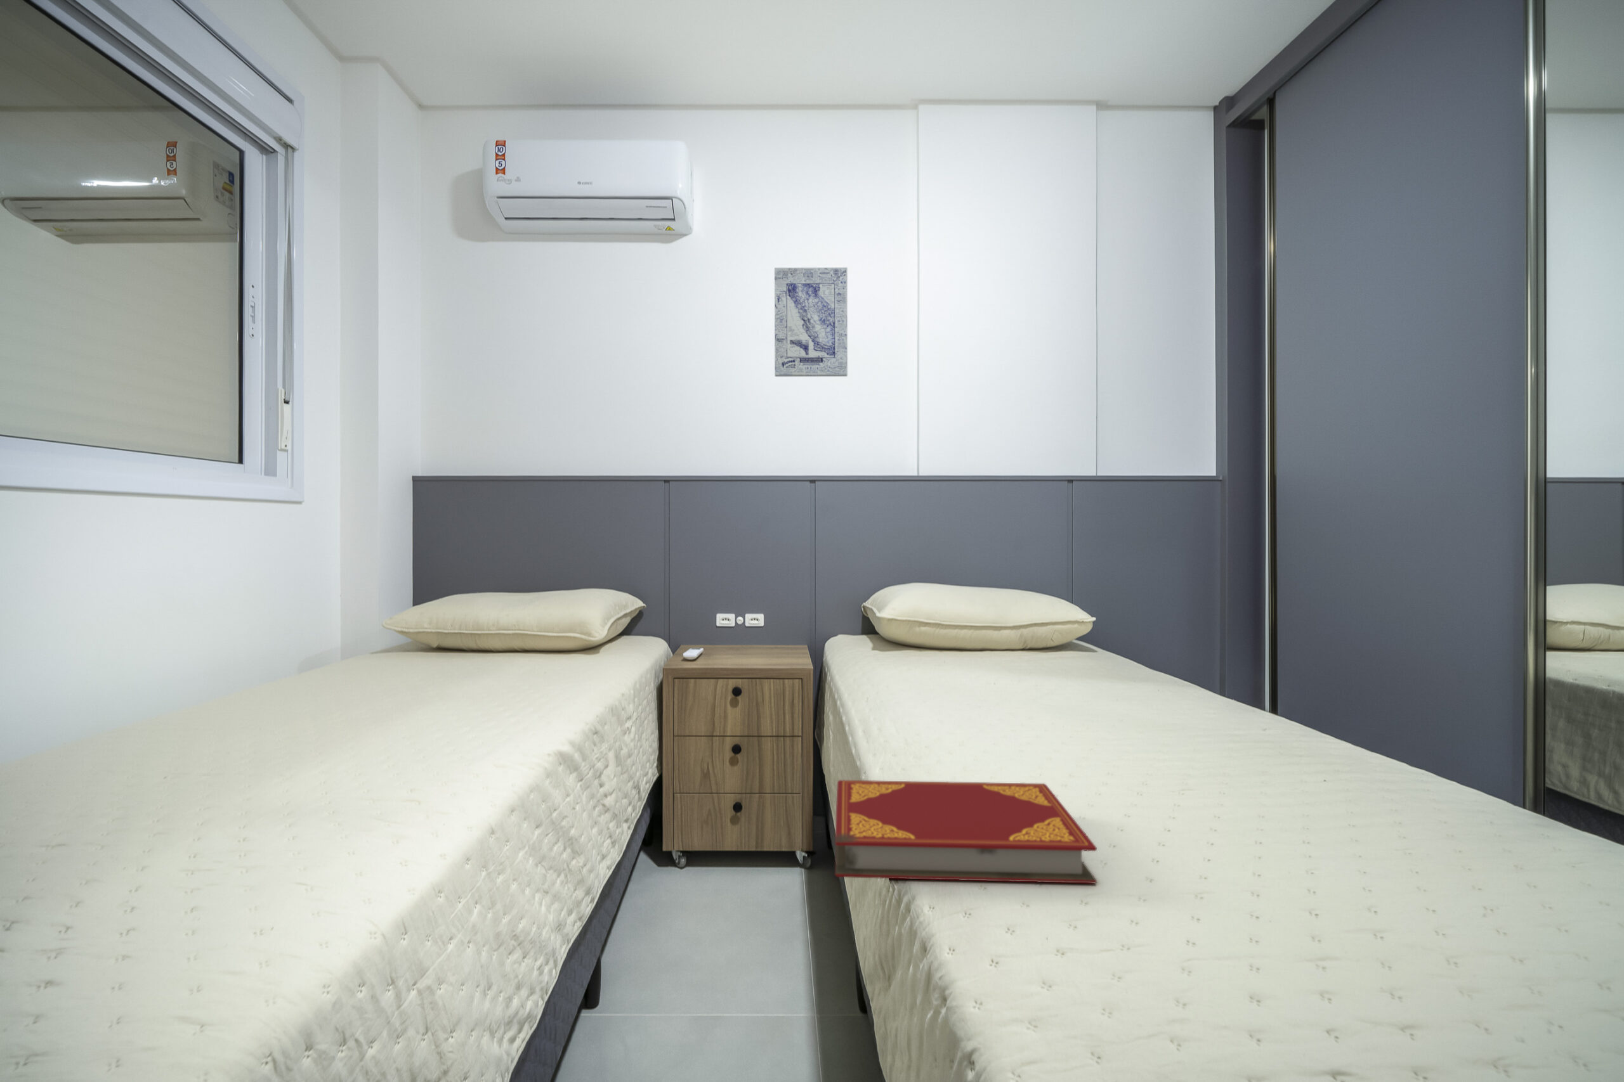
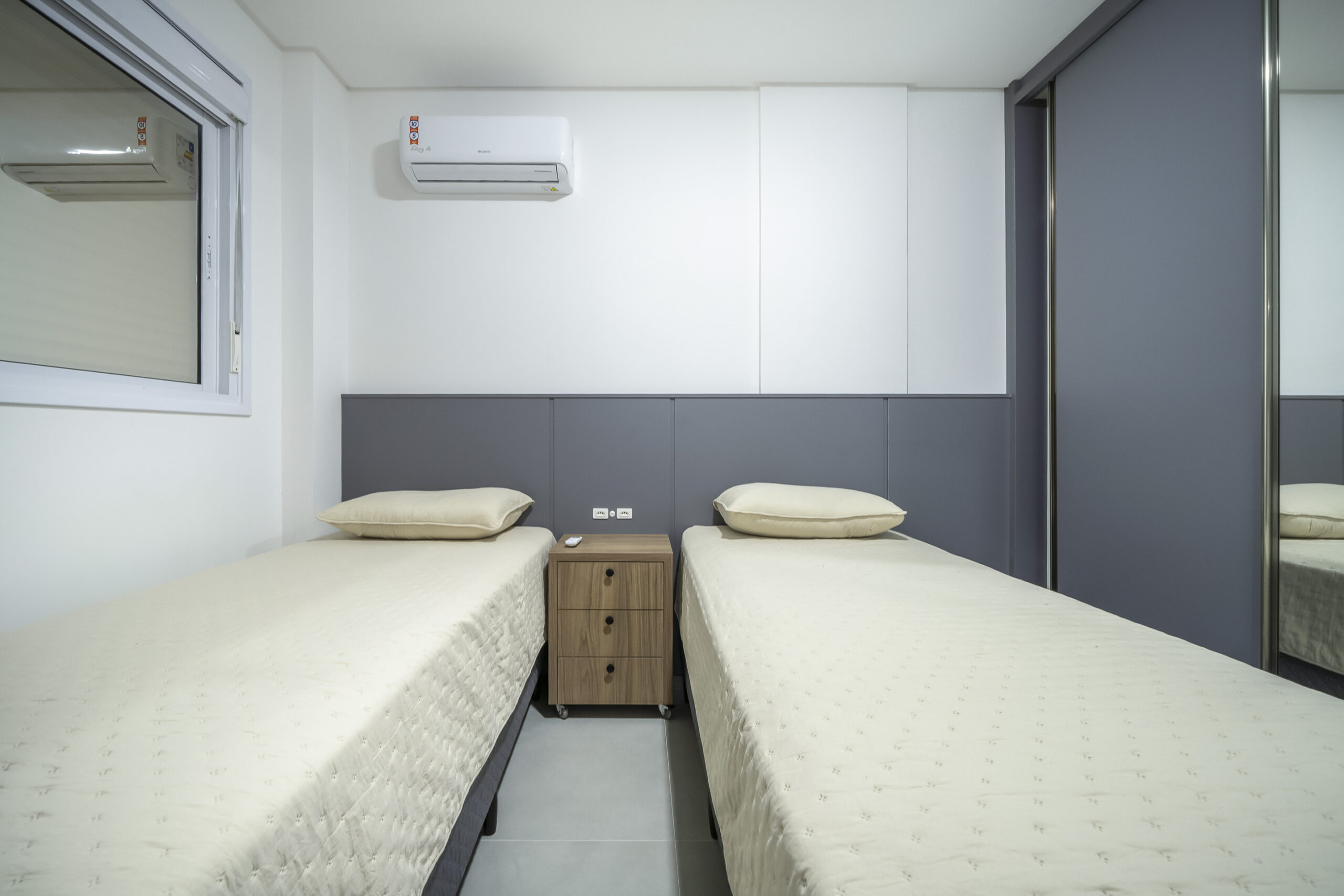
- hardback book [834,780,1097,884]
- wall art [773,267,848,377]
